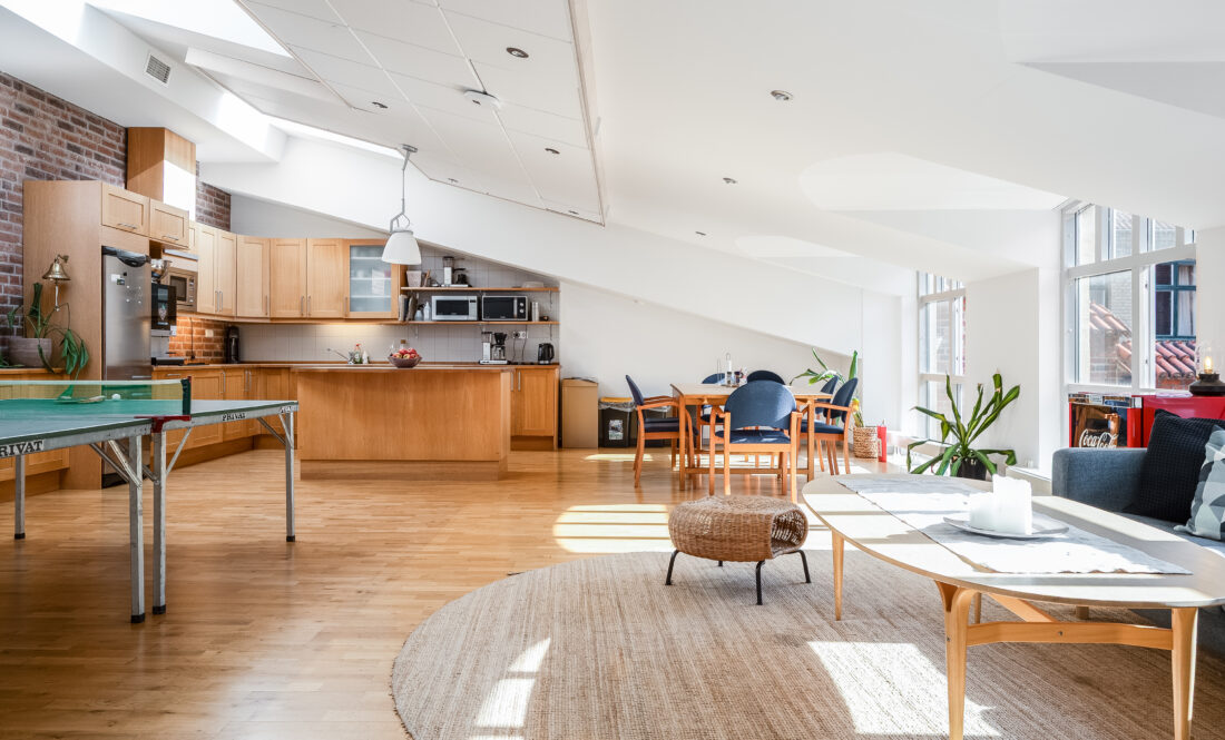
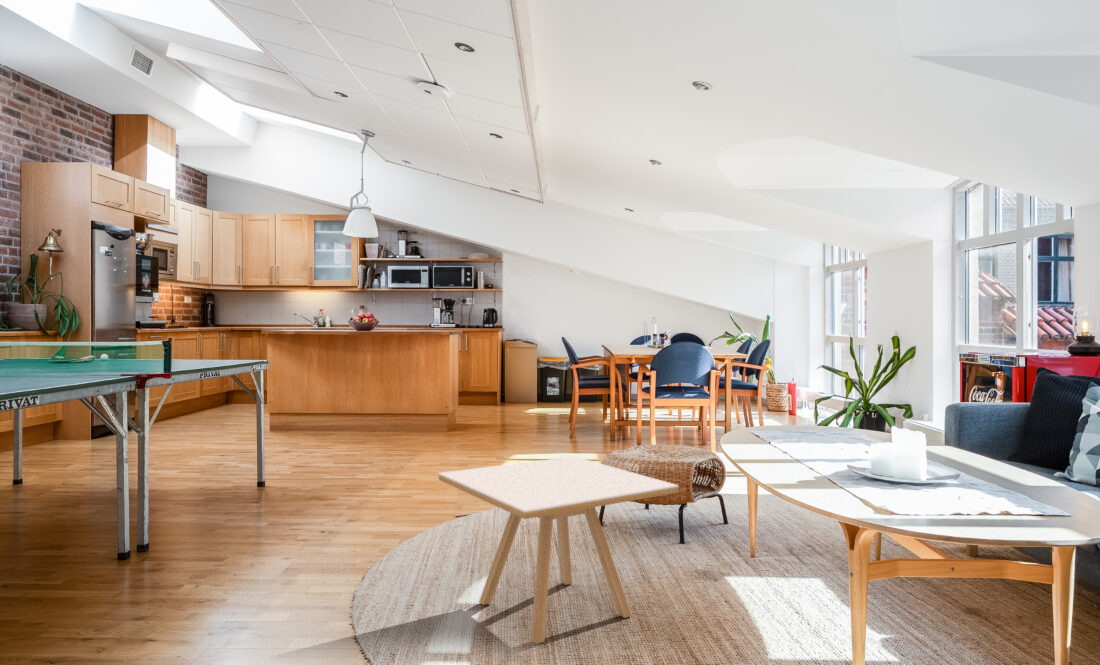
+ side table [438,455,679,645]
